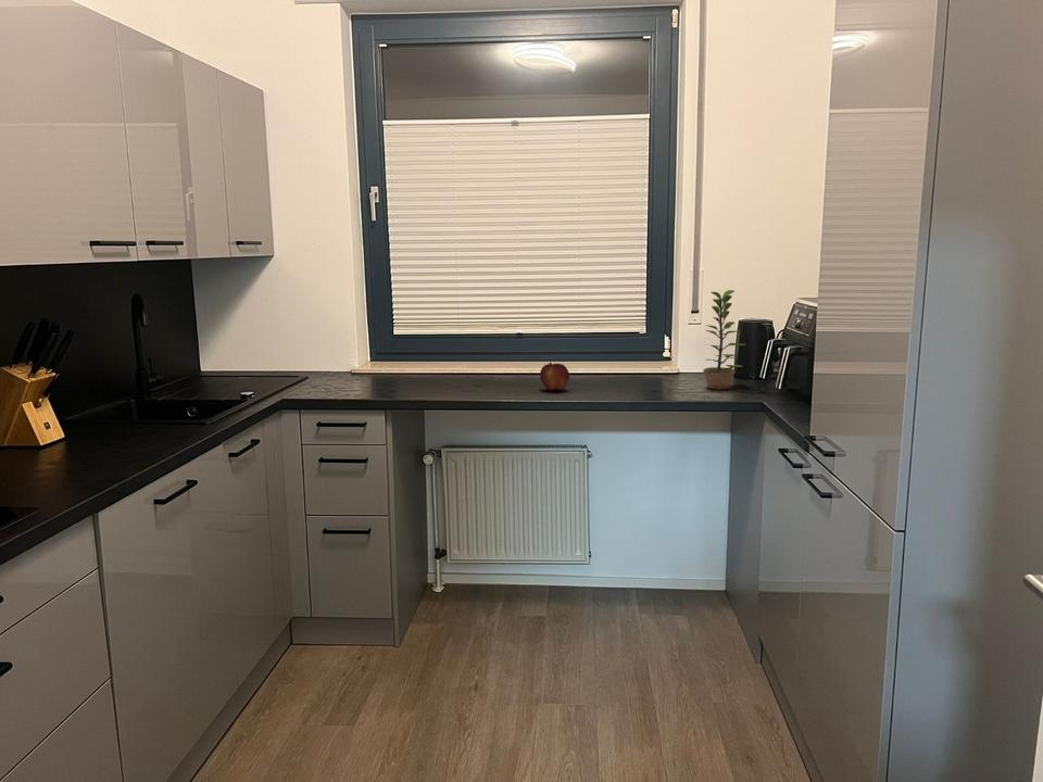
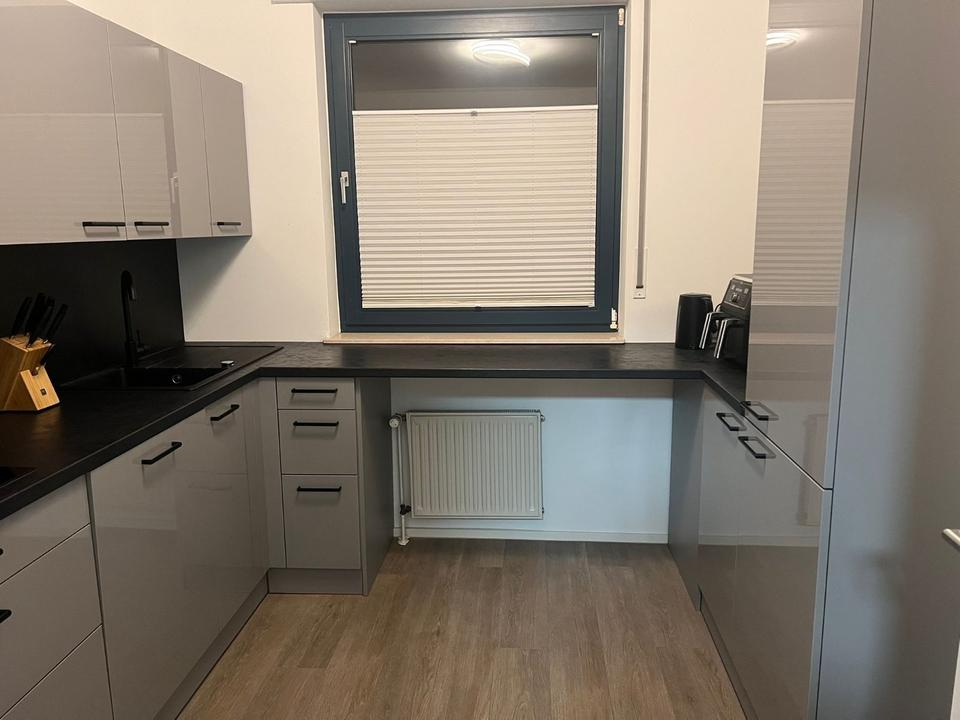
- plant [702,289,746,390]
- fruit [539,362,570,392]
